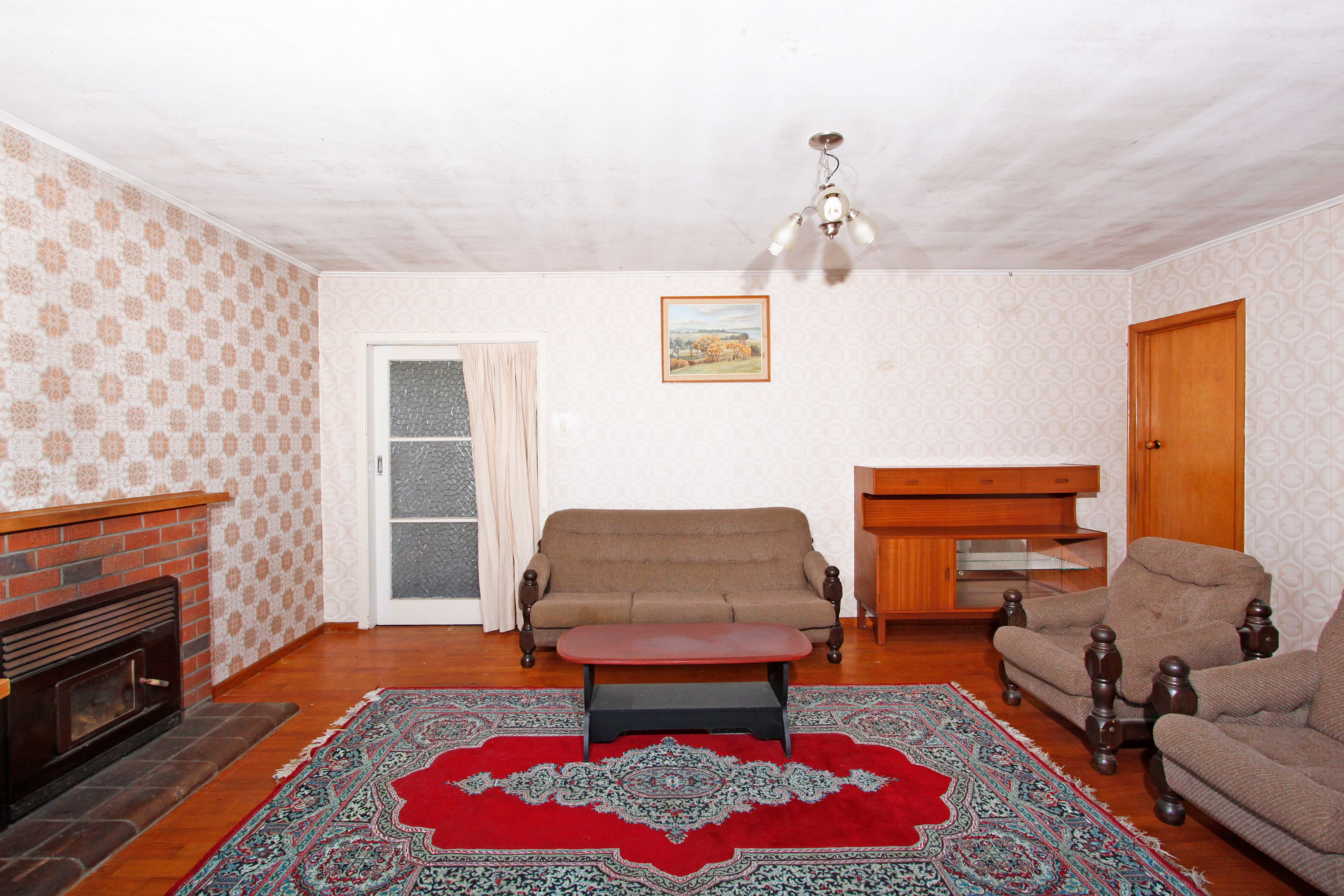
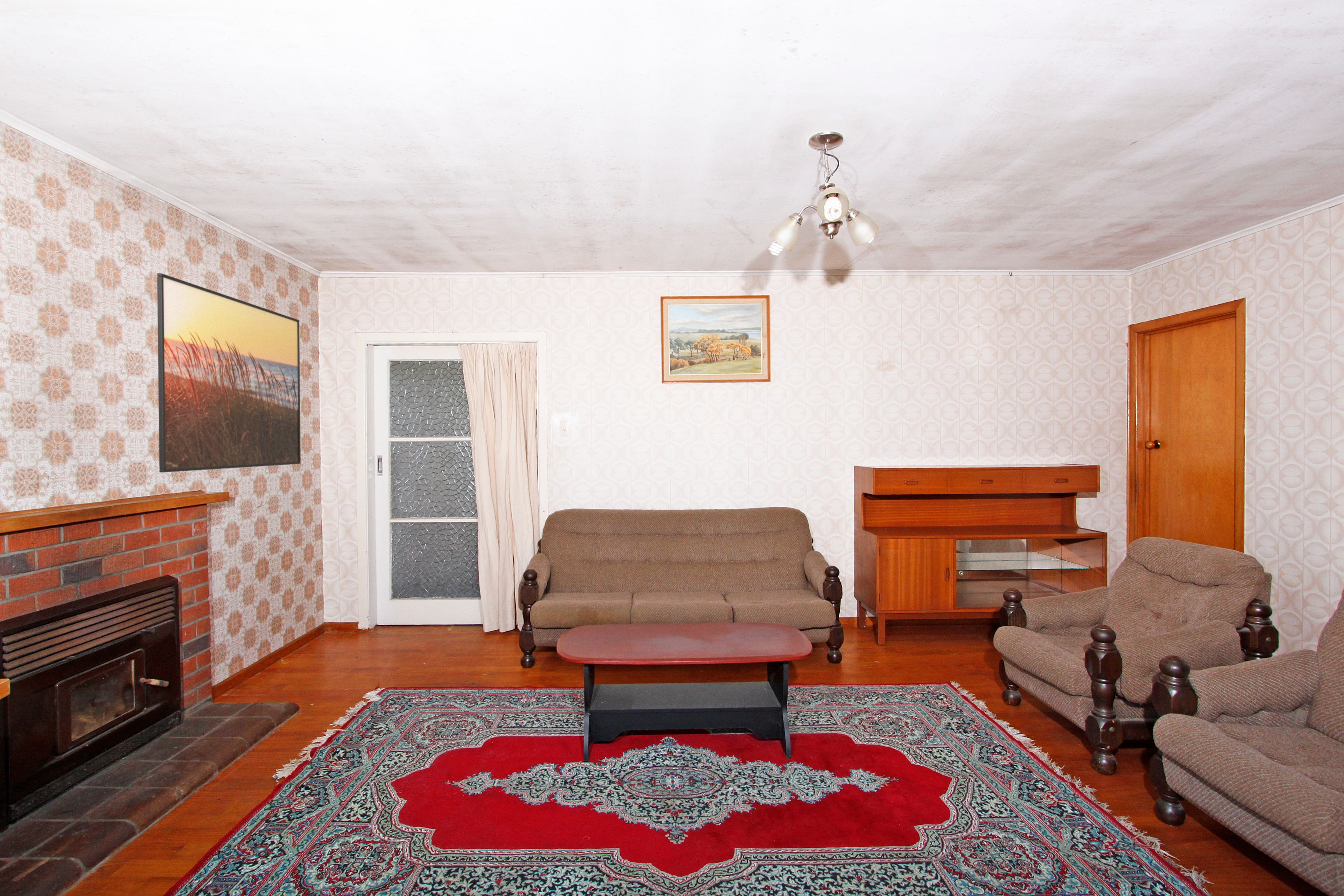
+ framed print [157,273,301,473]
